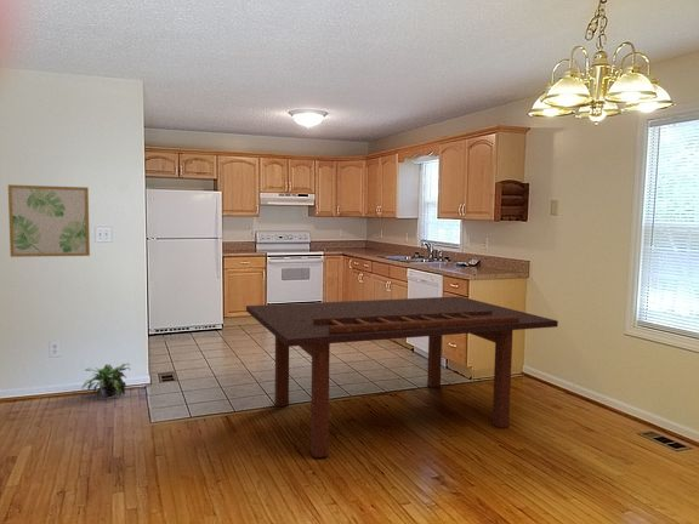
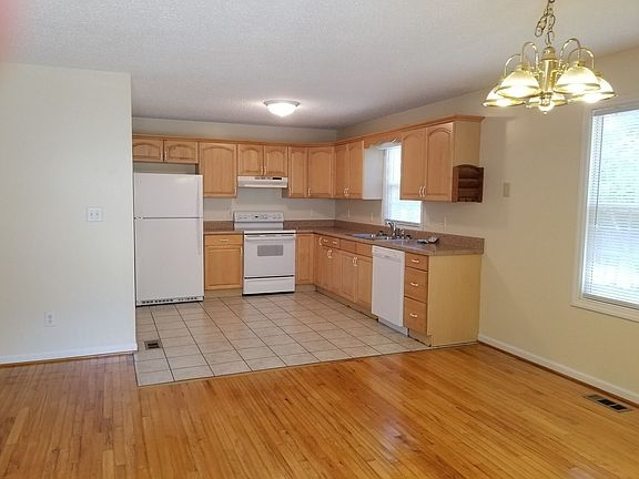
- dining table [245,295,559,458]
- wall art [7,183,91,258]
- potted plant [81,363,131,398]
